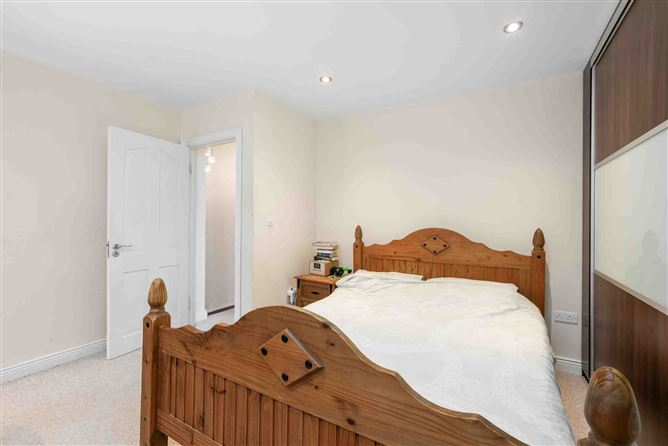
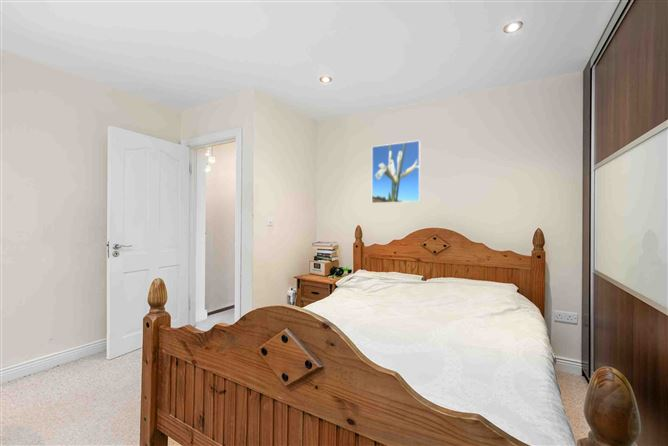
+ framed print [371,139,421,204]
